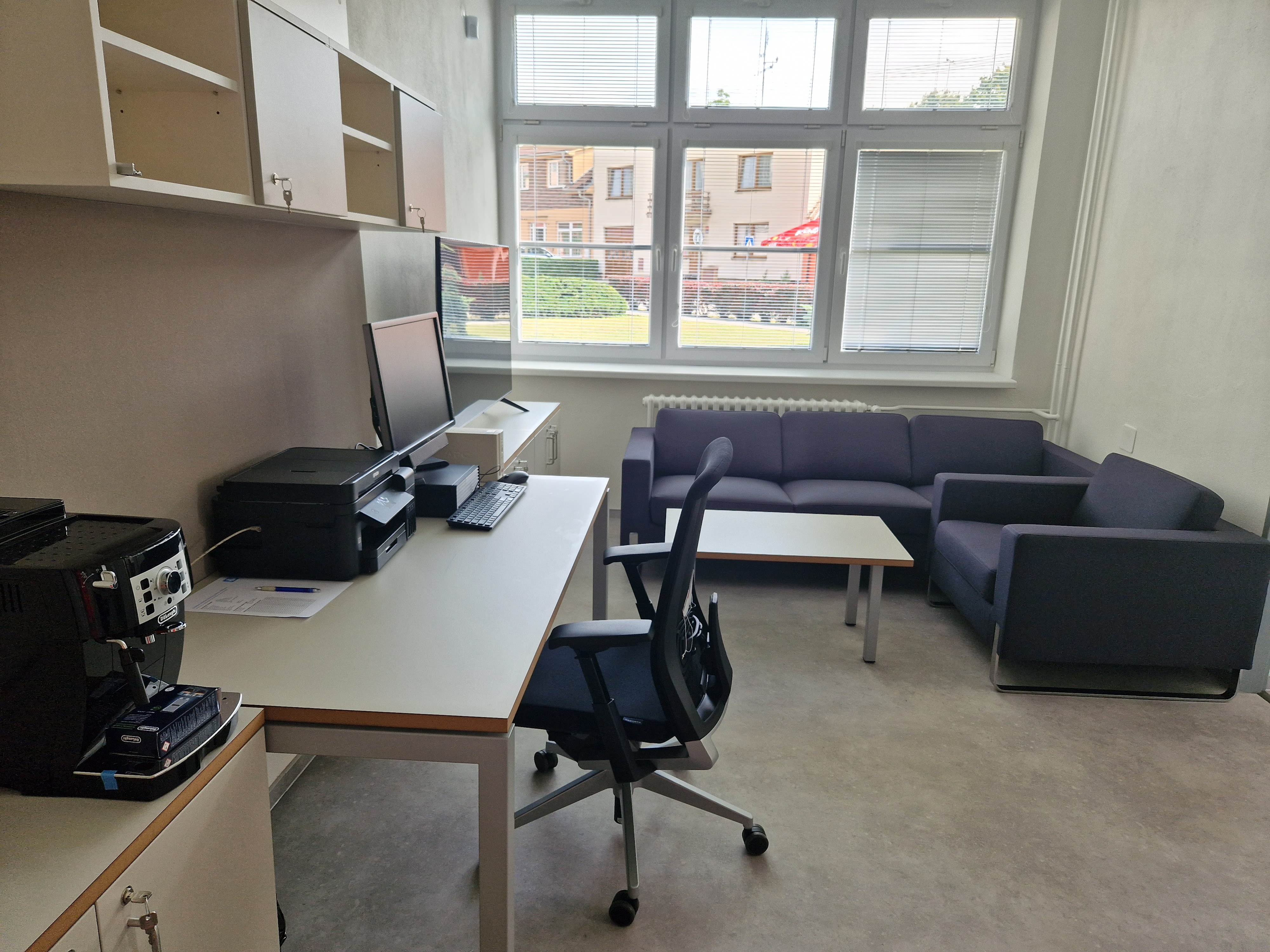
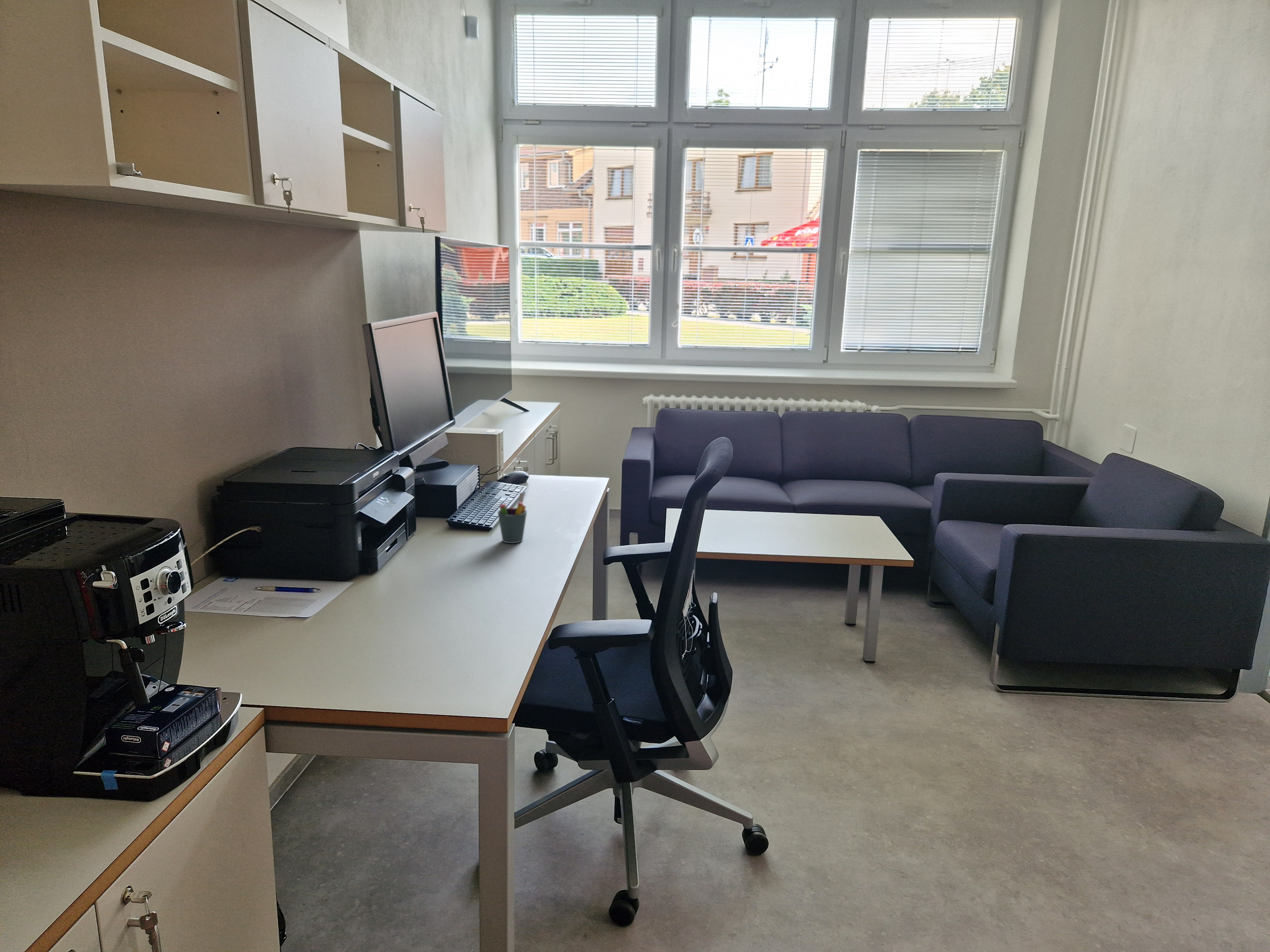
+ pen holder [498,493,527,544]
